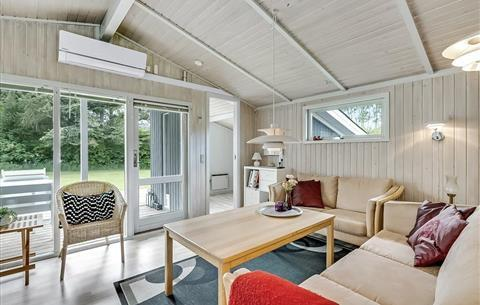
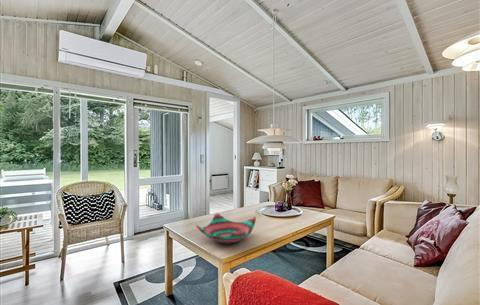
+ decorative bowl [195,212,257,245]
